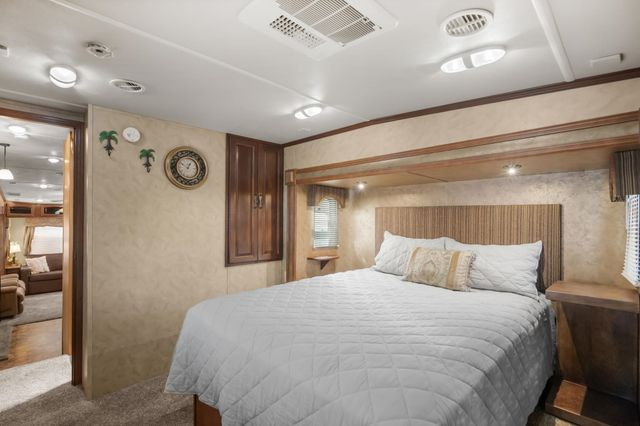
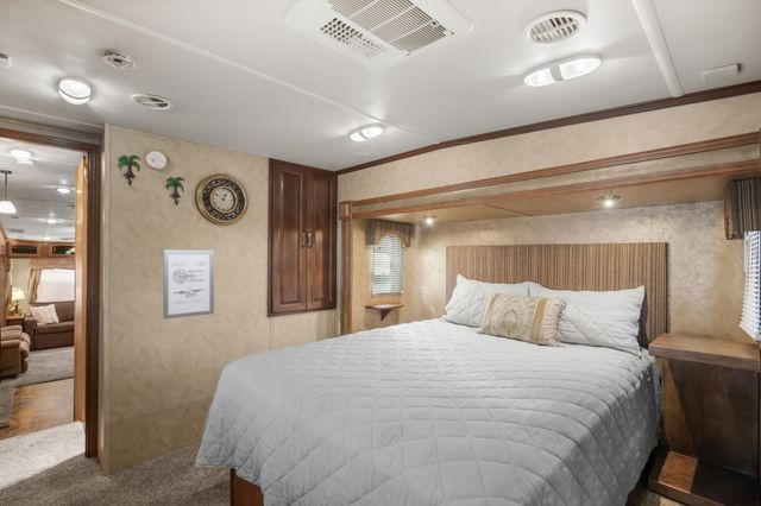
+ wall art [162,248,215,320]
